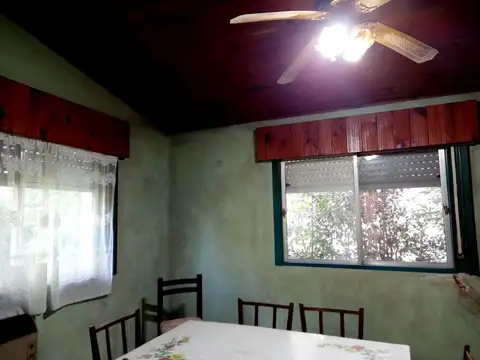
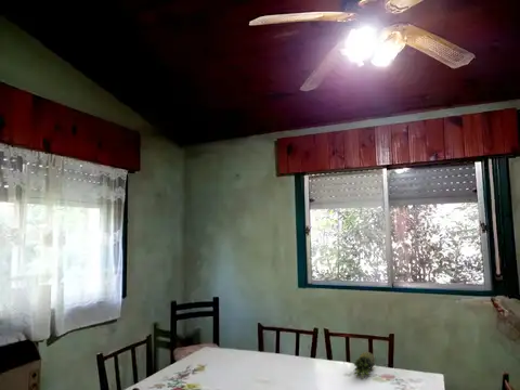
+ fruit [352,351,376,379]
